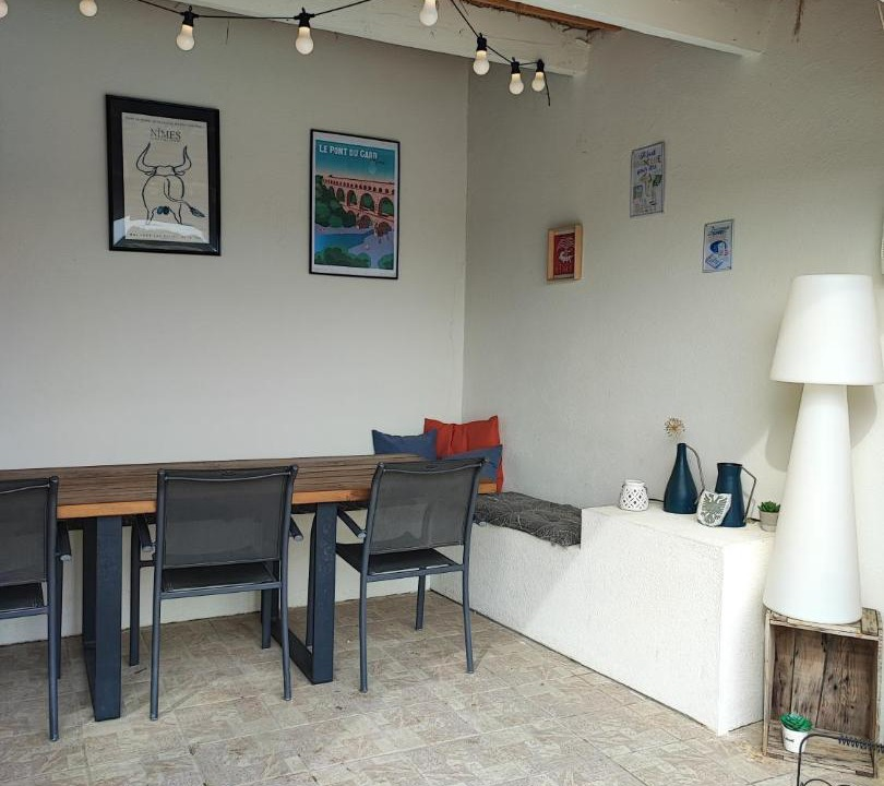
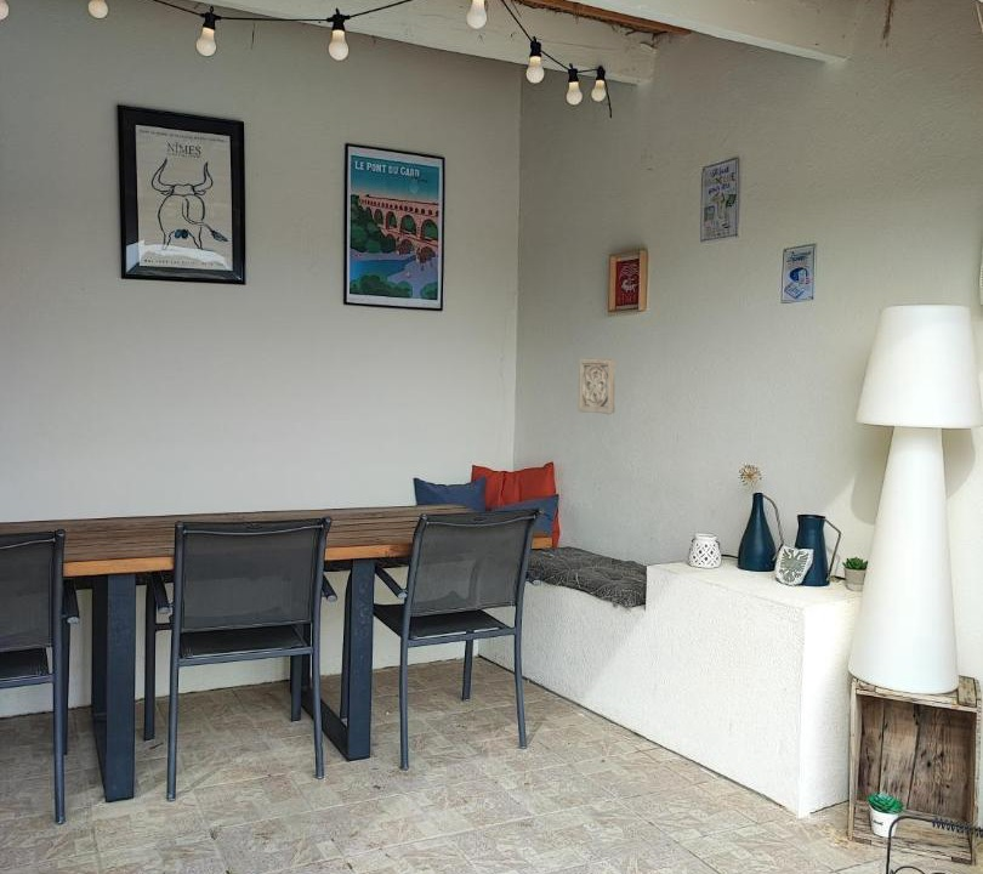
+ wall ornament [578,357,616,415]
